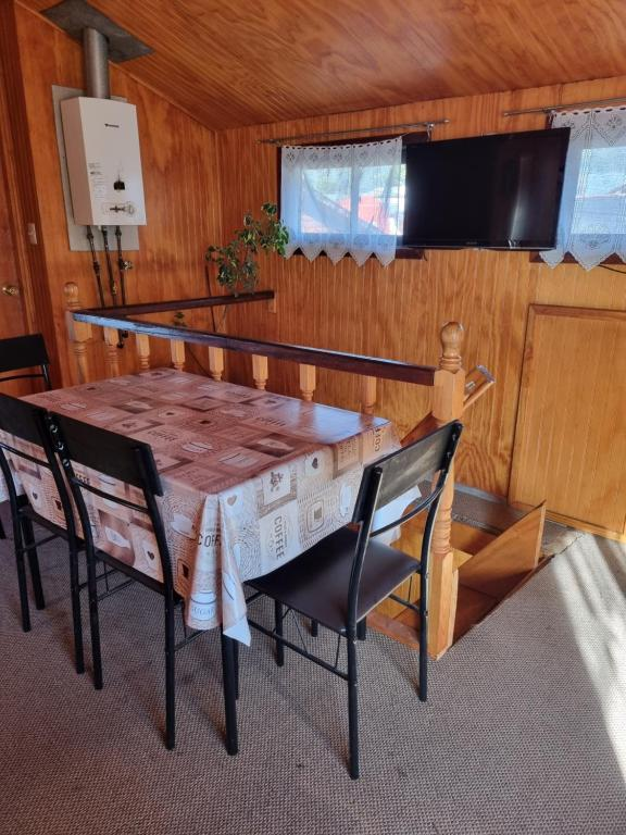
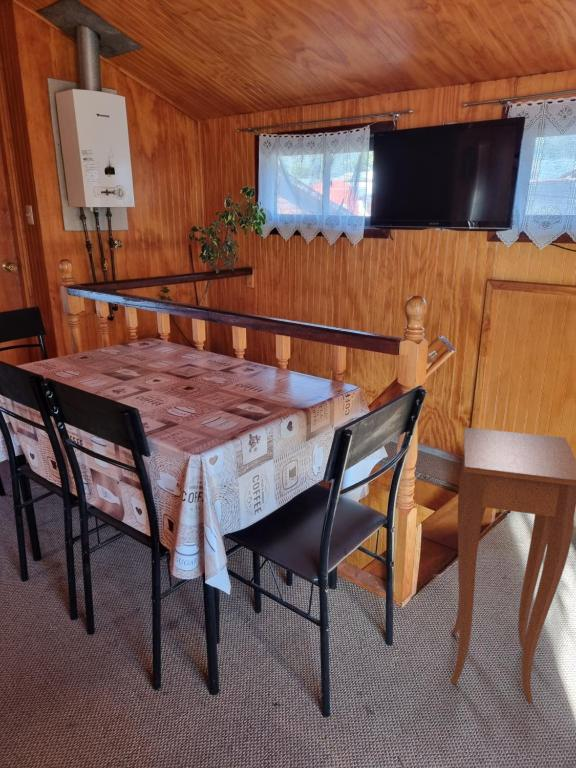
+ side table [450,426,576,703]
